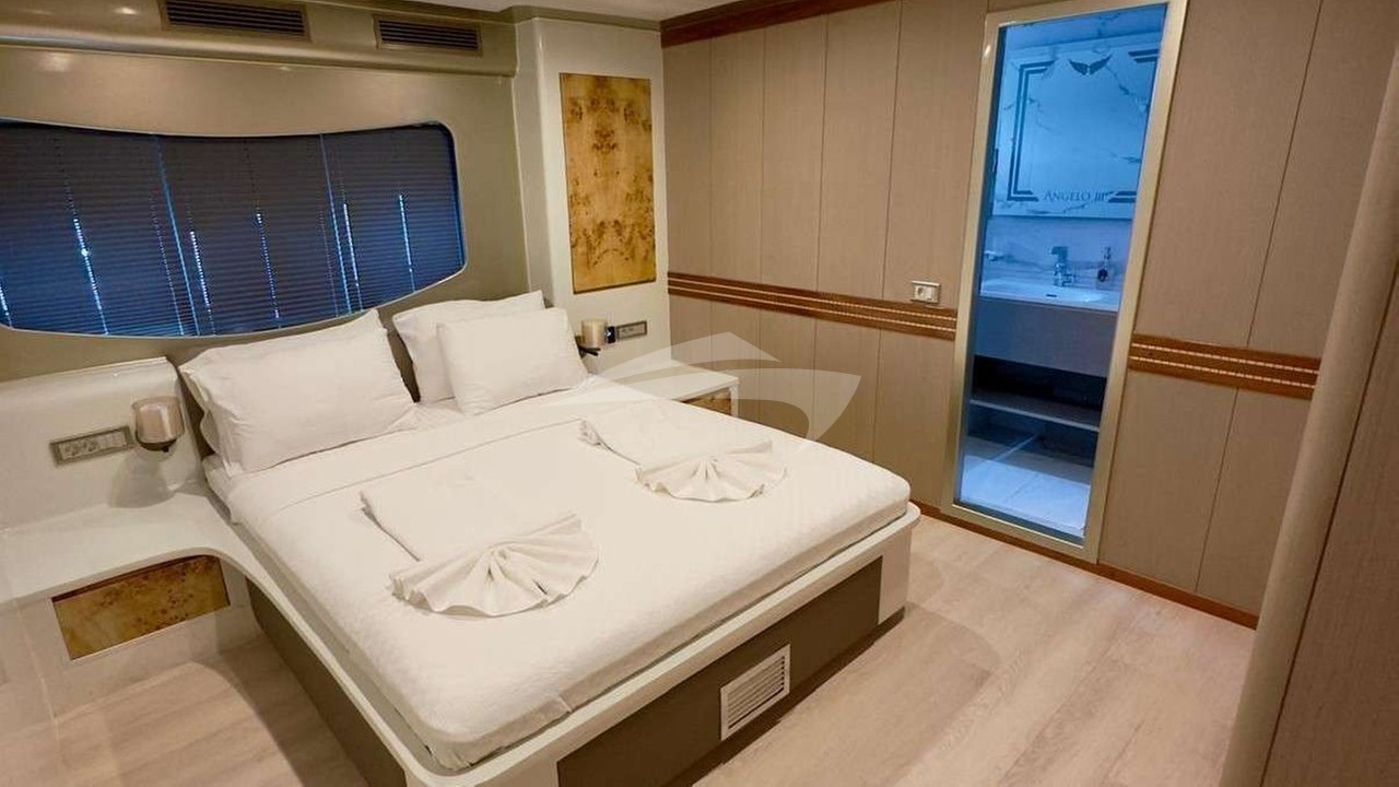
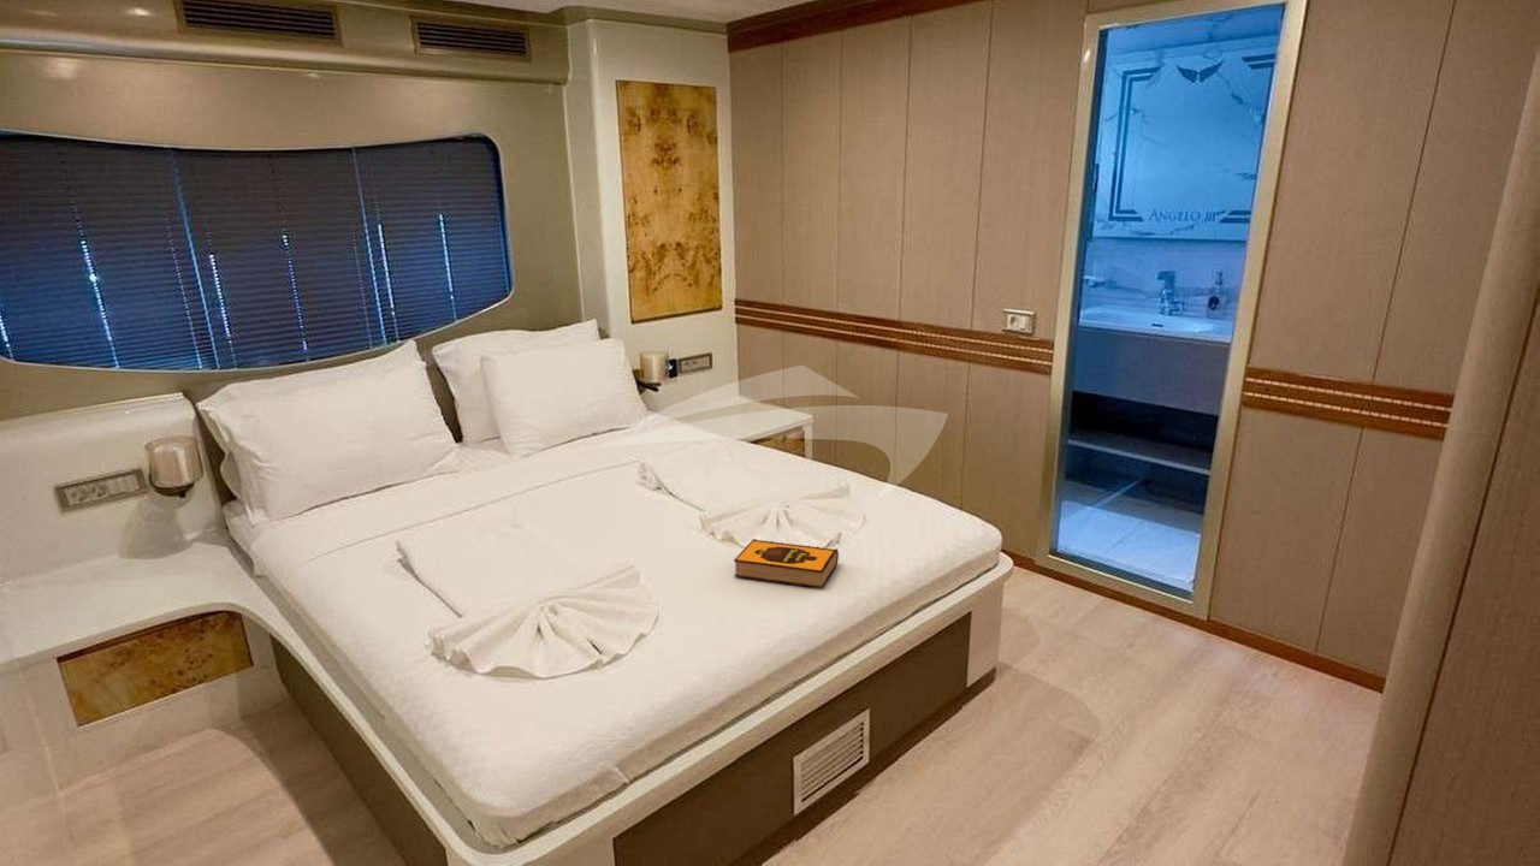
+ hardback book [733,538,840,589]
